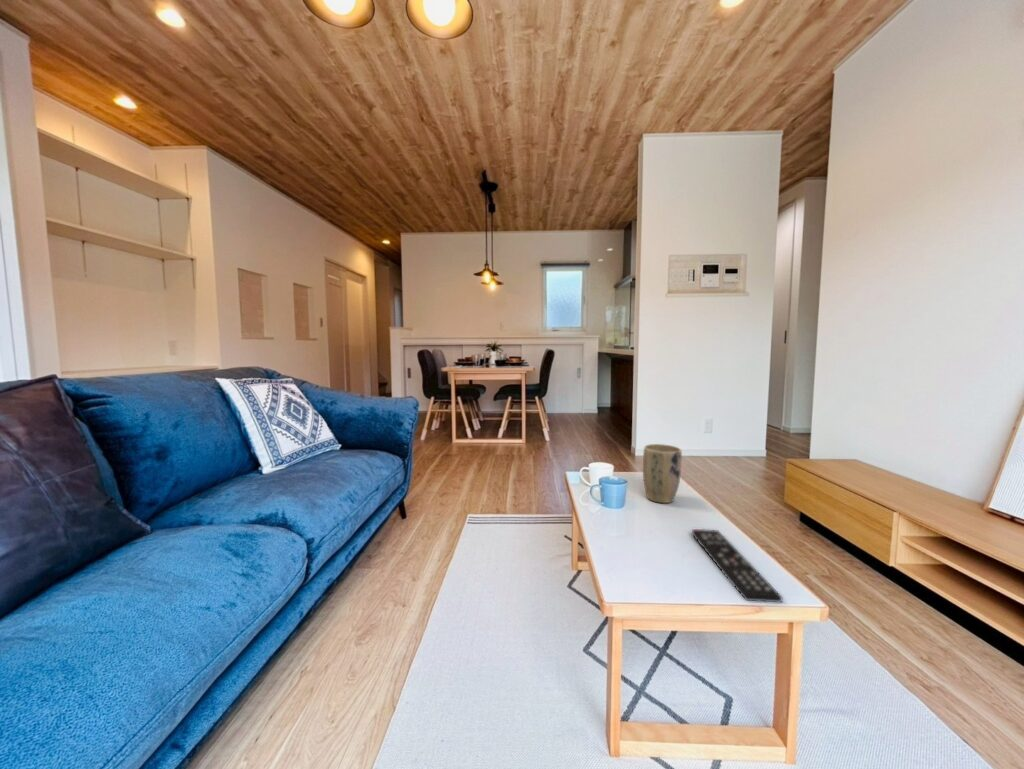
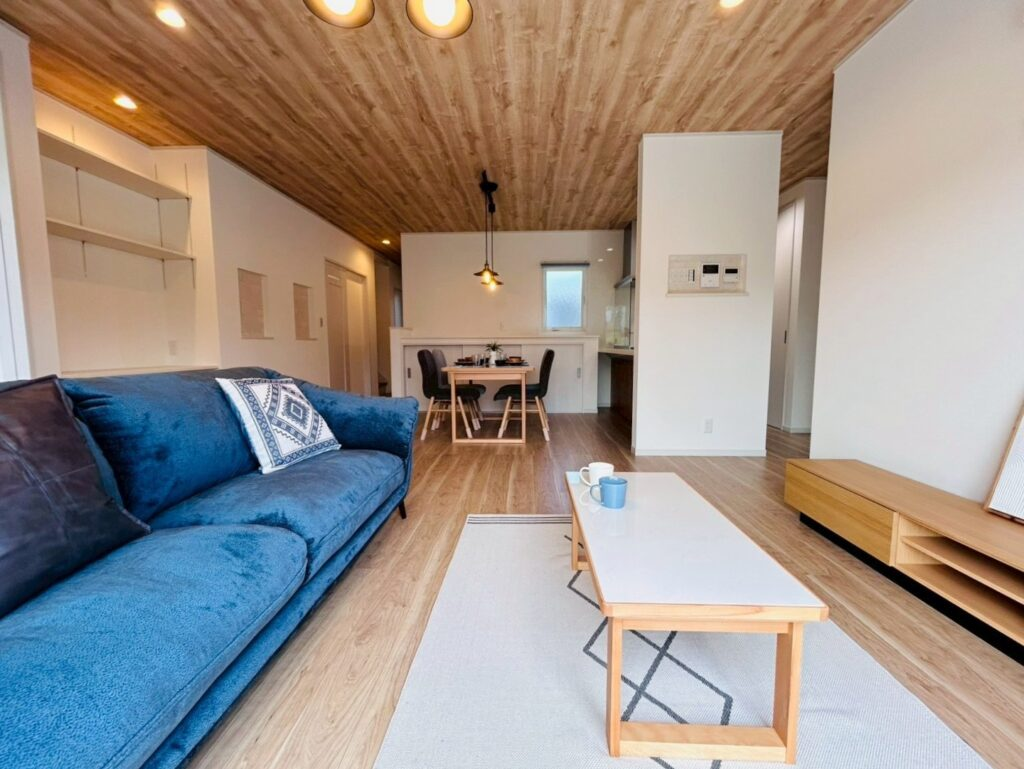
- plant pot [642,443,683,504]
- remote control [691,528,783,603]
